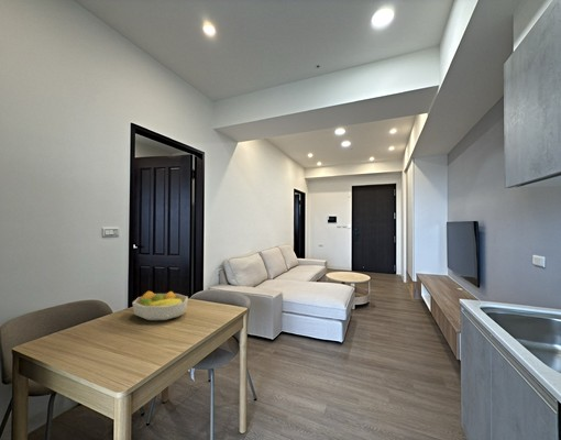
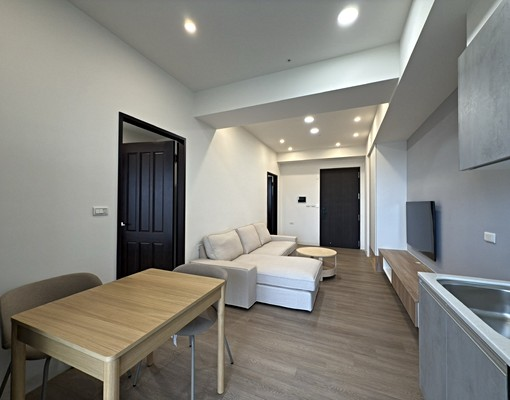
- fruit bowl [131,290,189,321]
